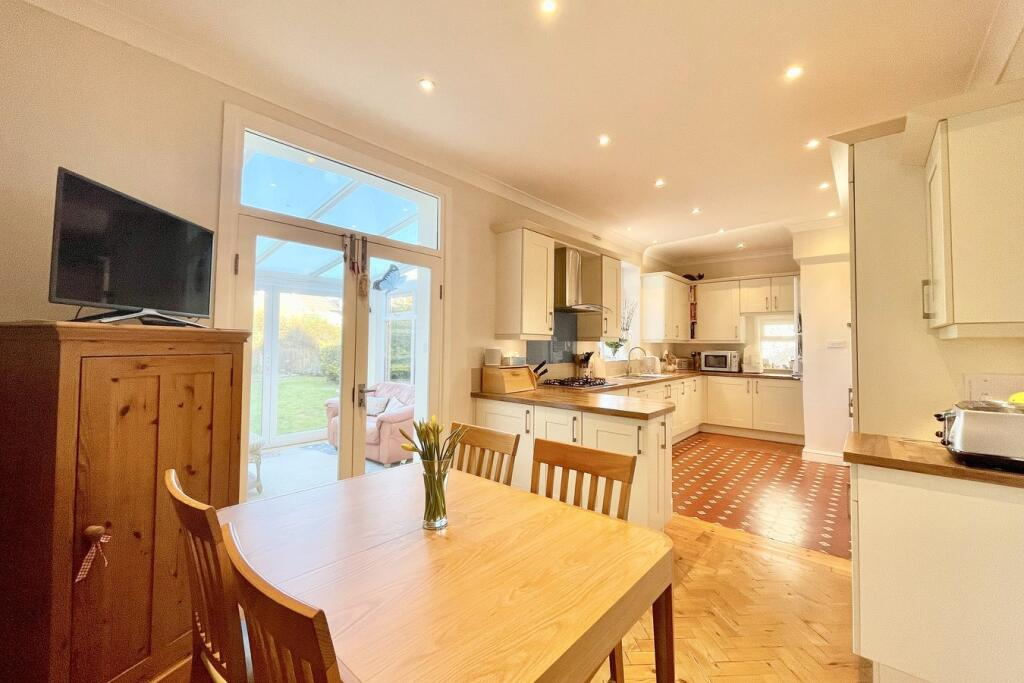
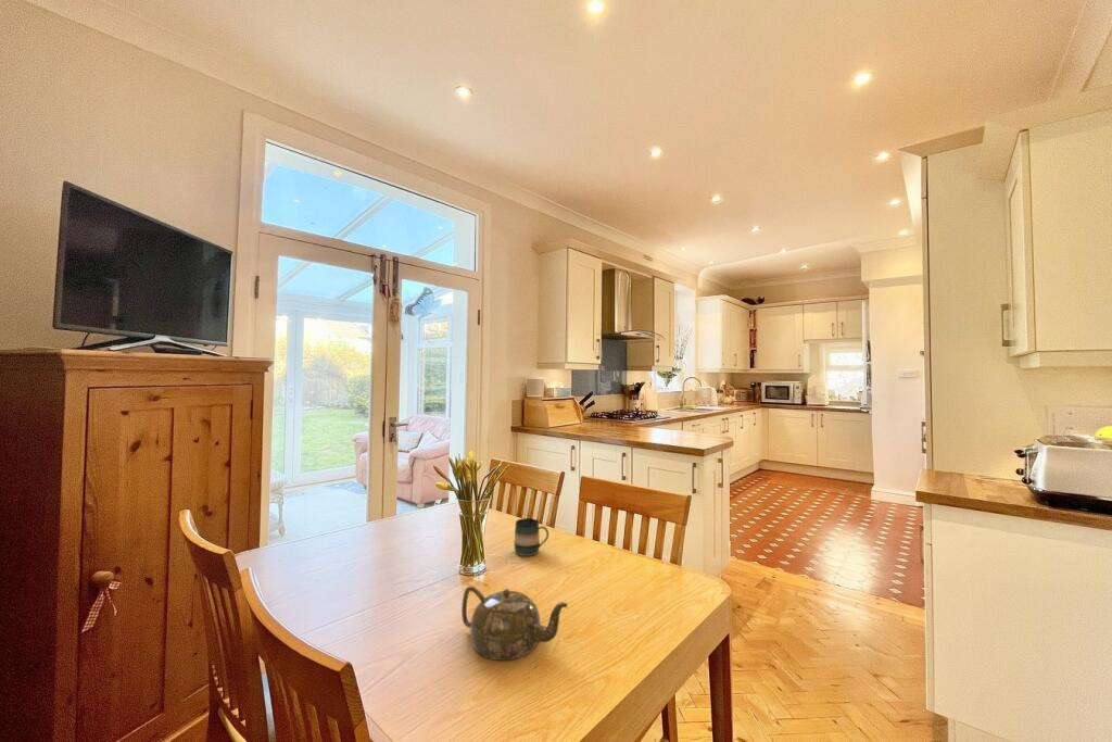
+ teapot [460,586,568,662]
+ mug [513,517,549,557]
